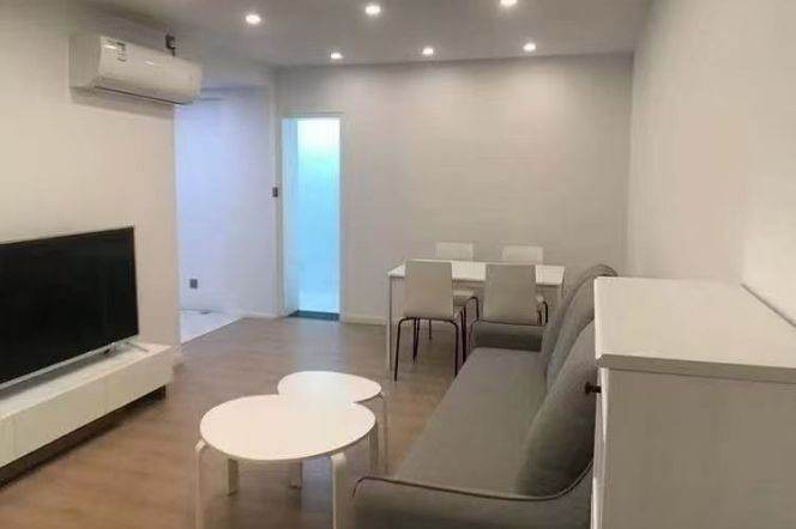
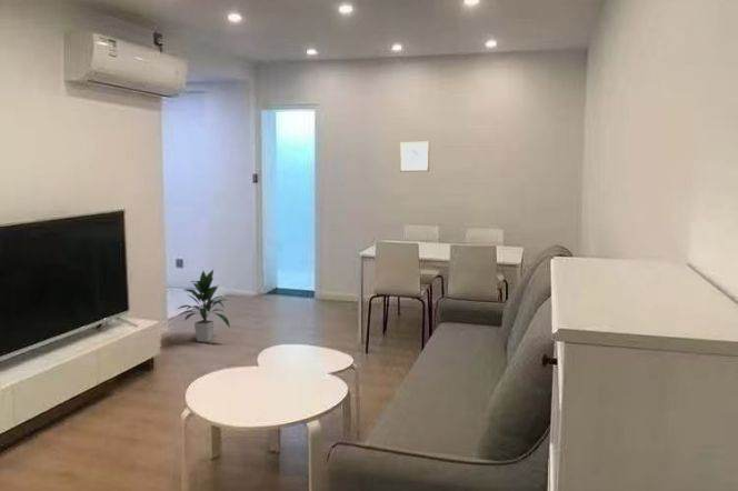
+ indoor plant [174,269,231,343]
+ wall art [399,141,430,172]
